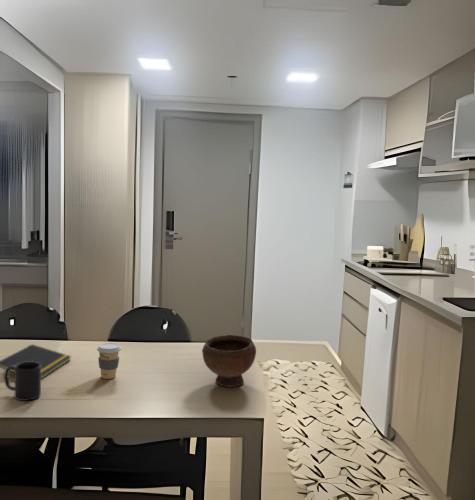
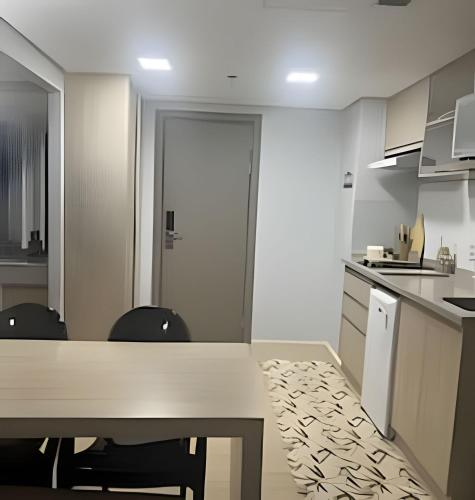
- mug [3,362,42,402]
- bowl [201,334,257,388]
- notepad [0,343,72,380]
- coffee cup [96,342,122,380]
